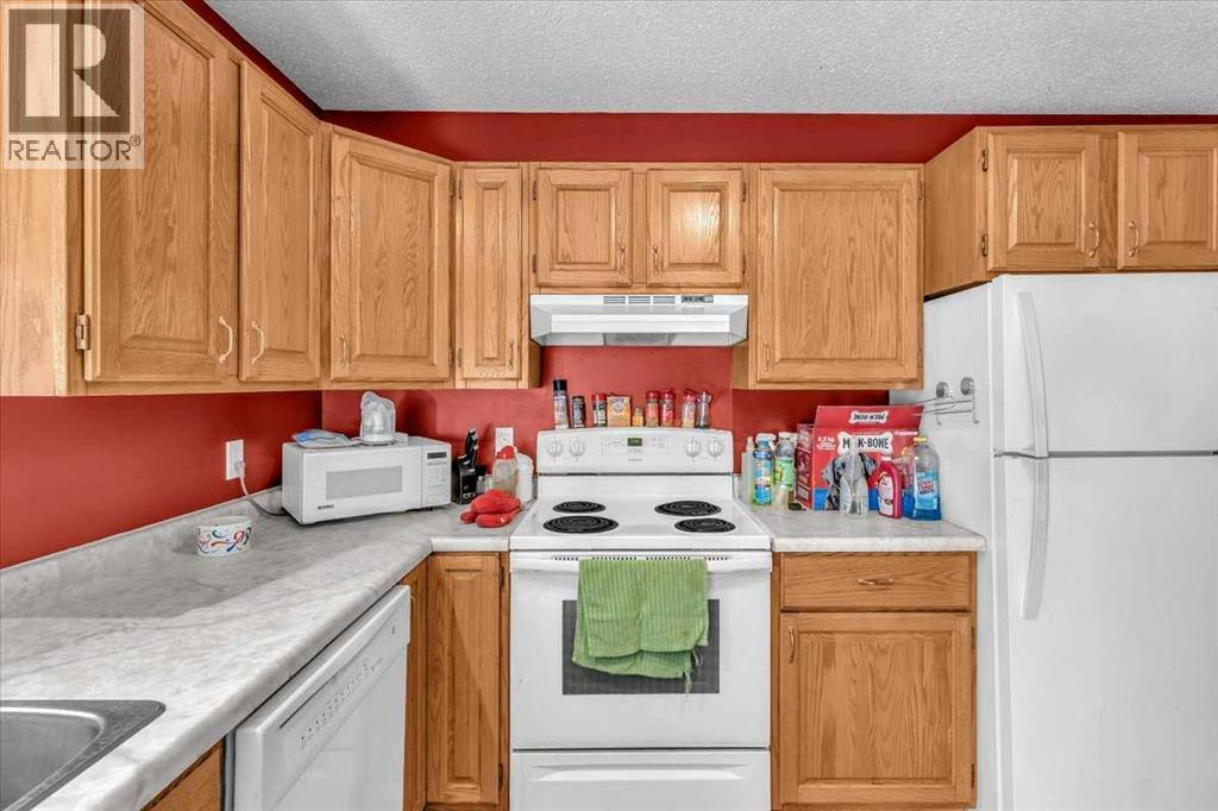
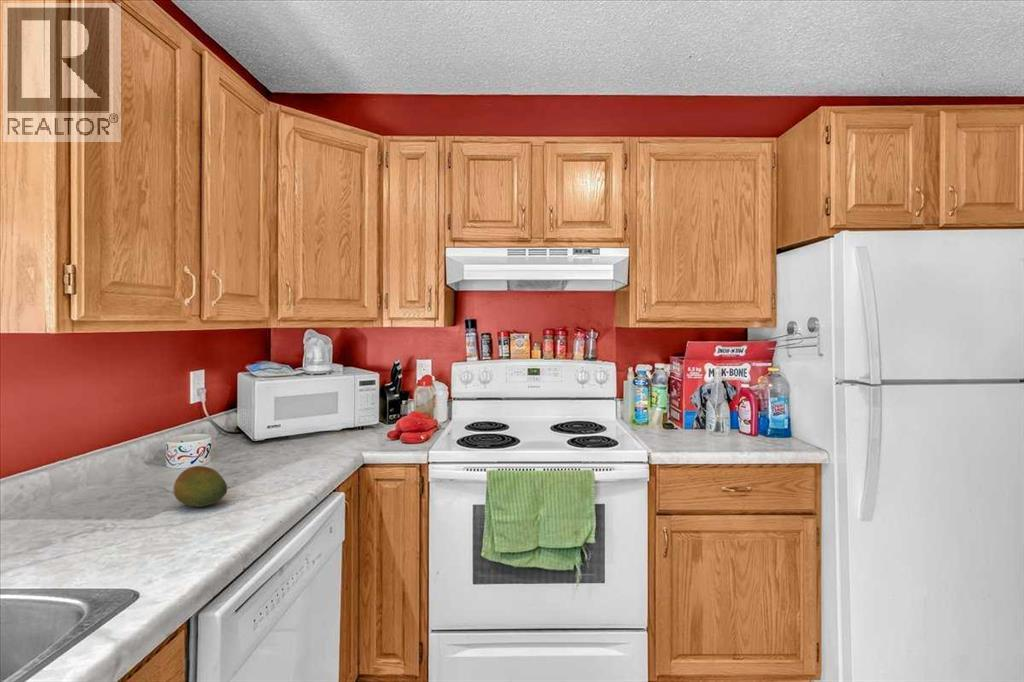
+ fruit [172,465,228,508]
